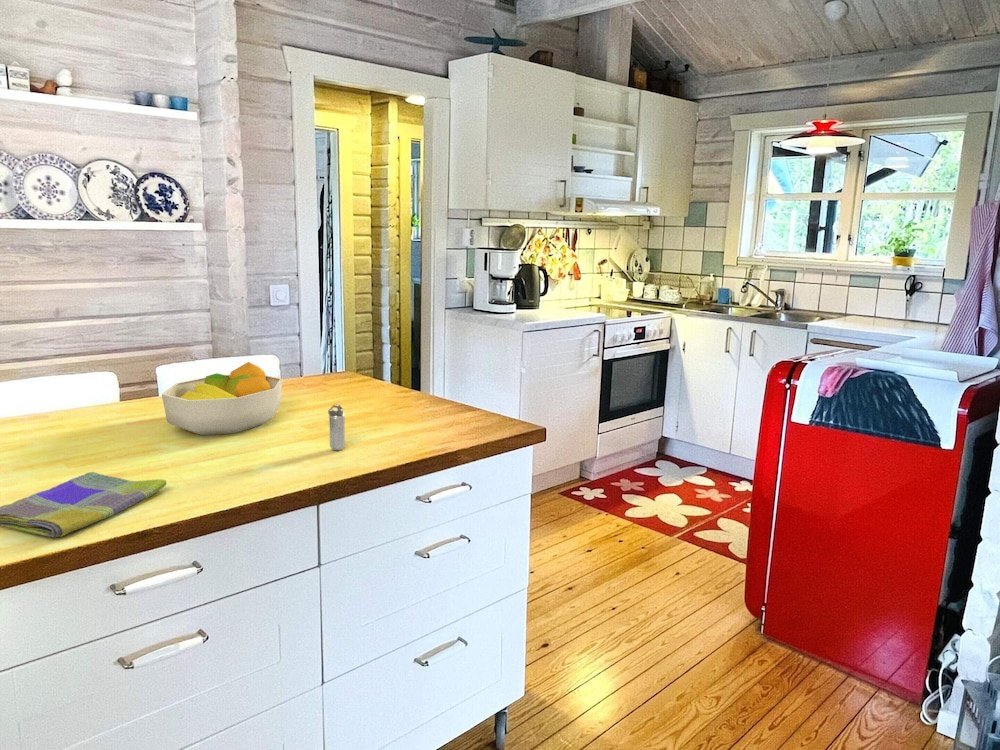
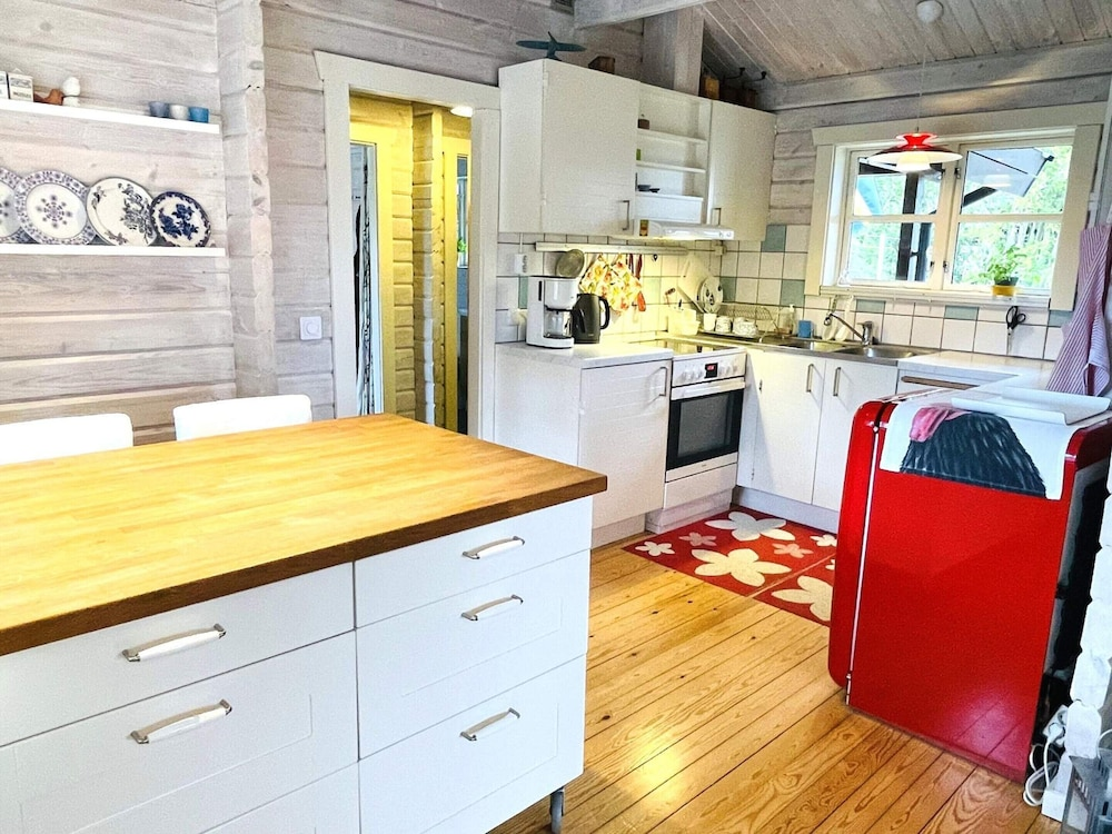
- fruit bowl [161,361,284,436]
- shaker [327,403,346,451]
- dish towel [0,471,167,538]
